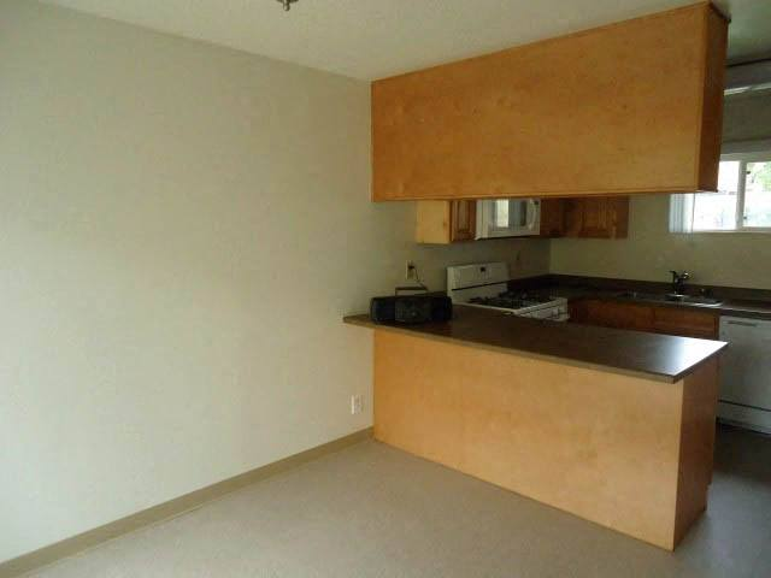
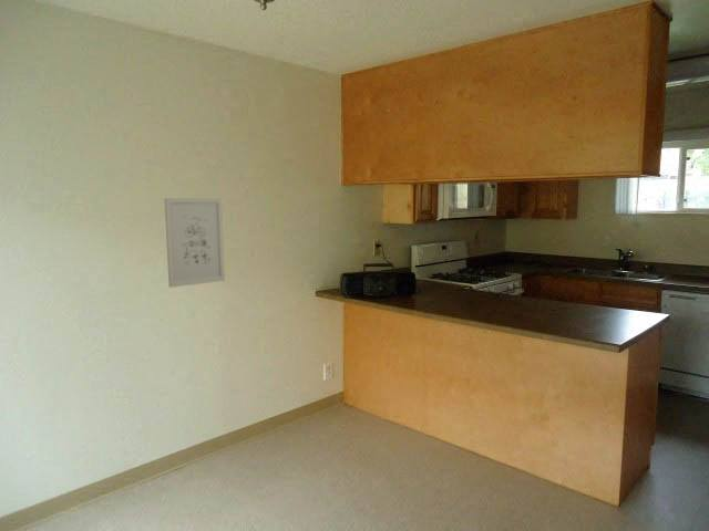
+ wall art [164,197,226,289]
